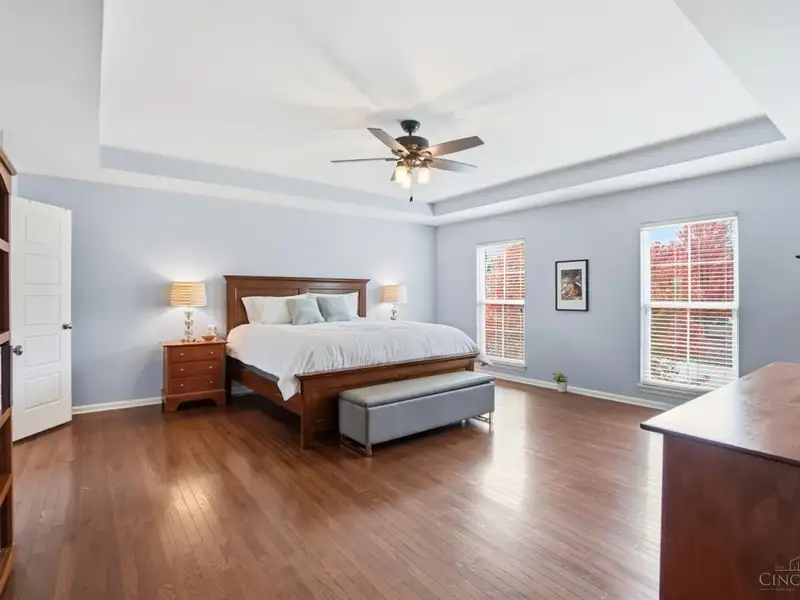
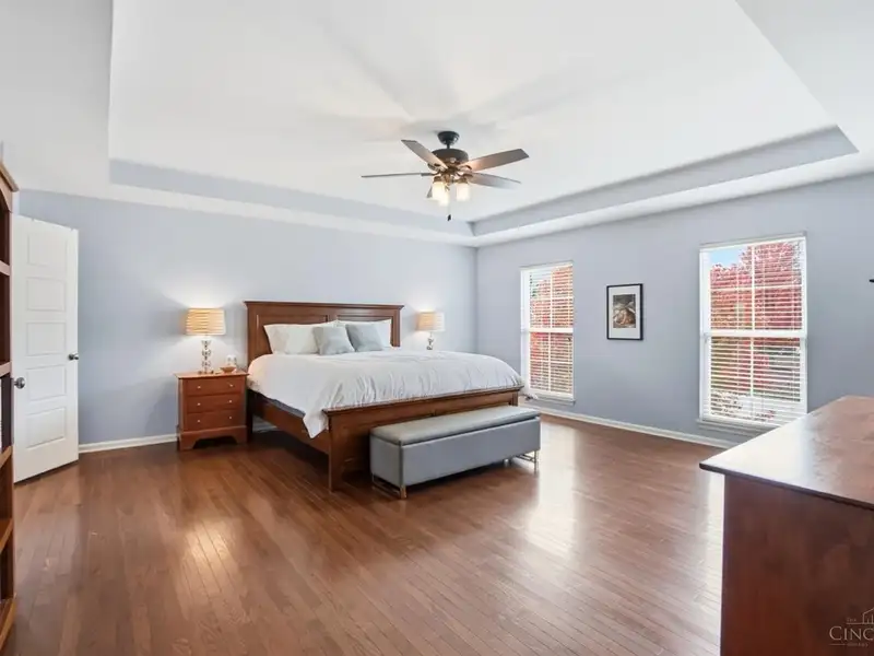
- potted plant [551,372,569,393]
